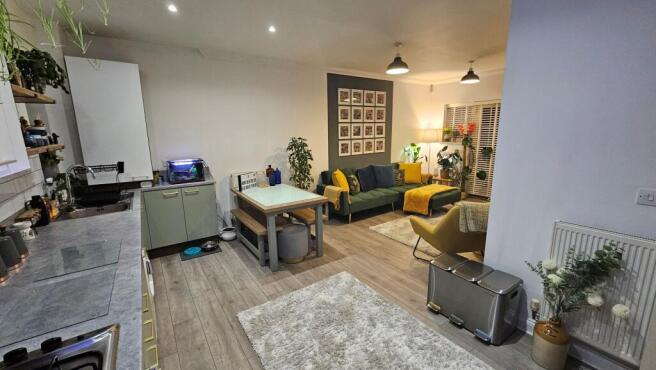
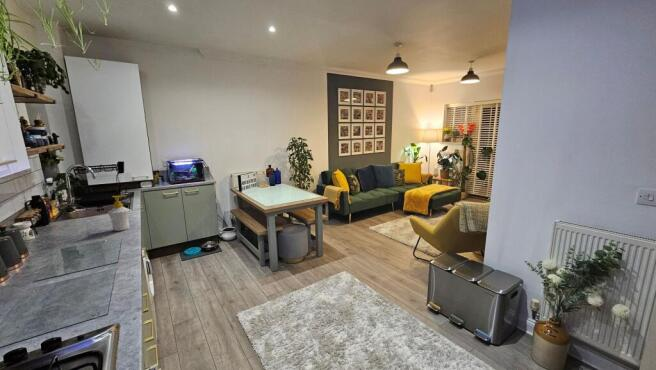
+ soap bottle [107,194,131,232]
